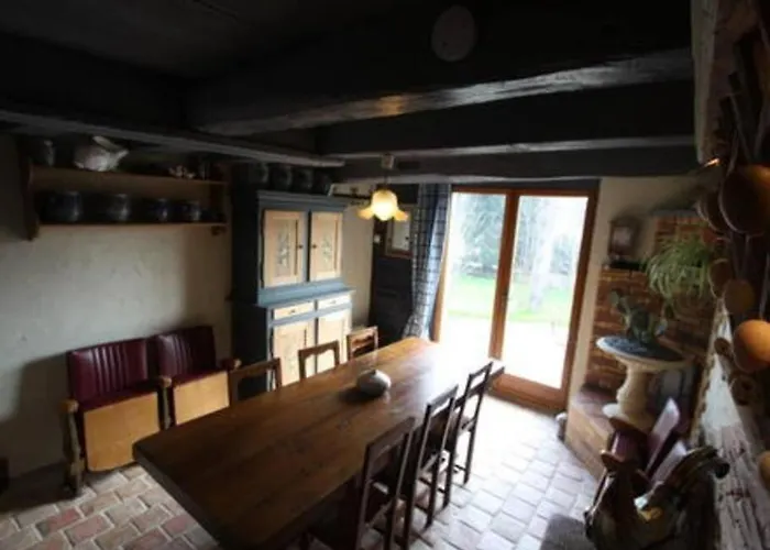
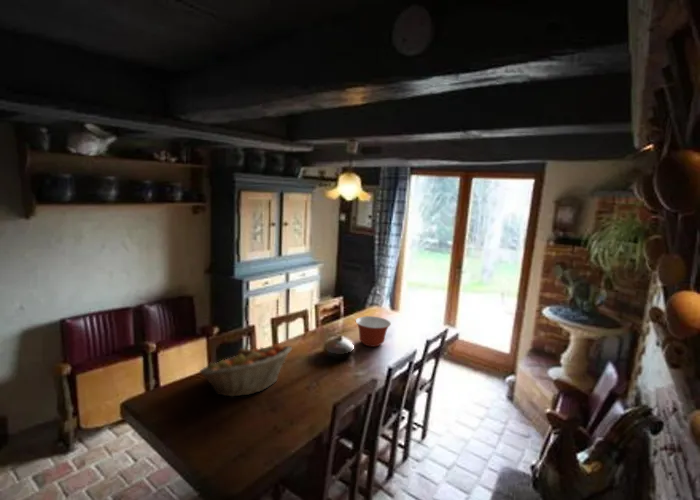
+ fruit basket [198,344,293,397]
+ mixing bowl [355,315,392,348]
